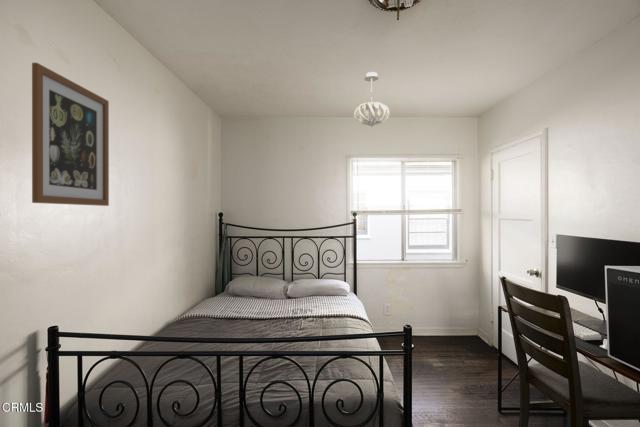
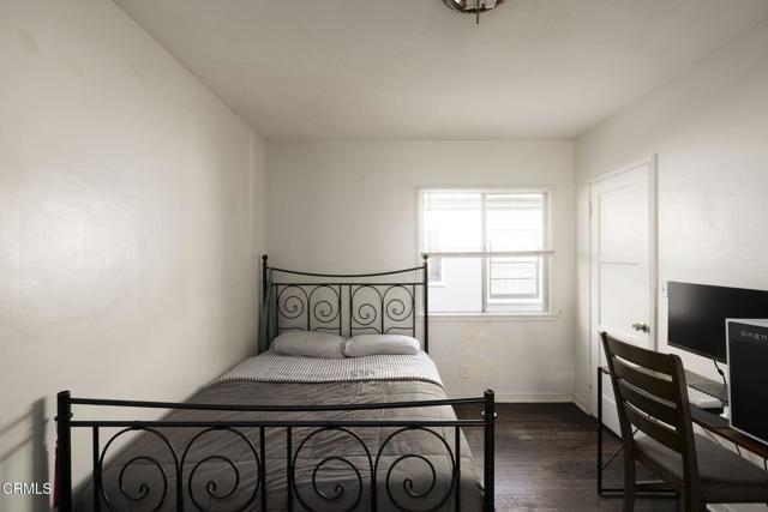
- pendant light [353,71,391,128]
- wall art [31,62,110,207]
